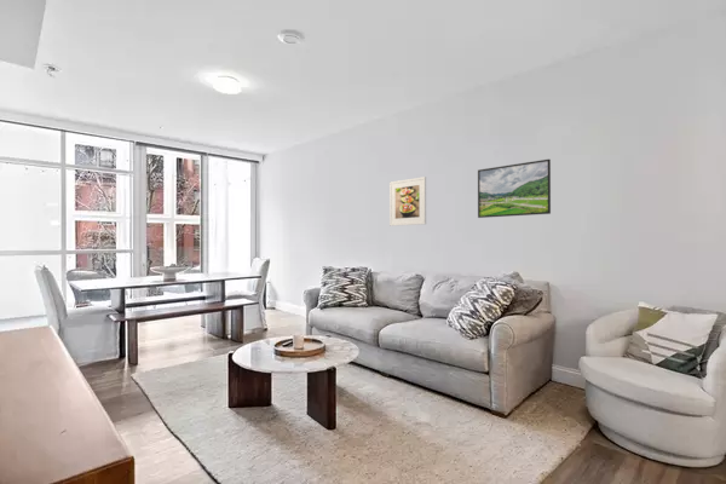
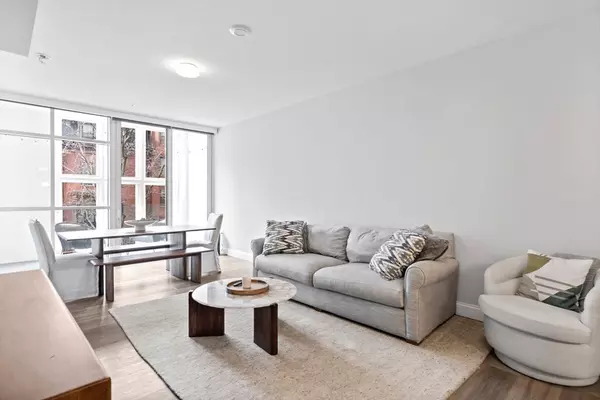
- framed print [388,175,427,227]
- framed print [477,159,552,219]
